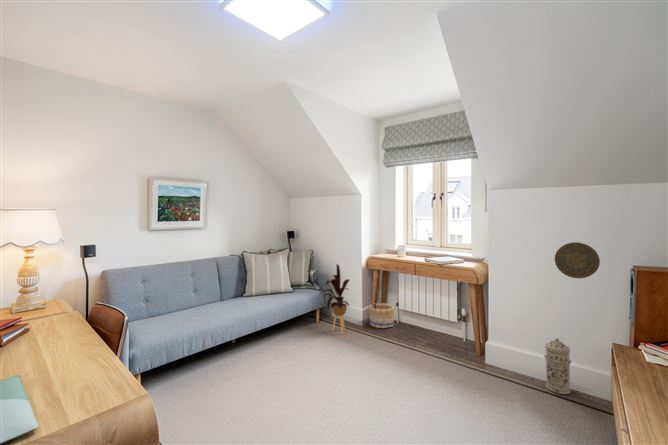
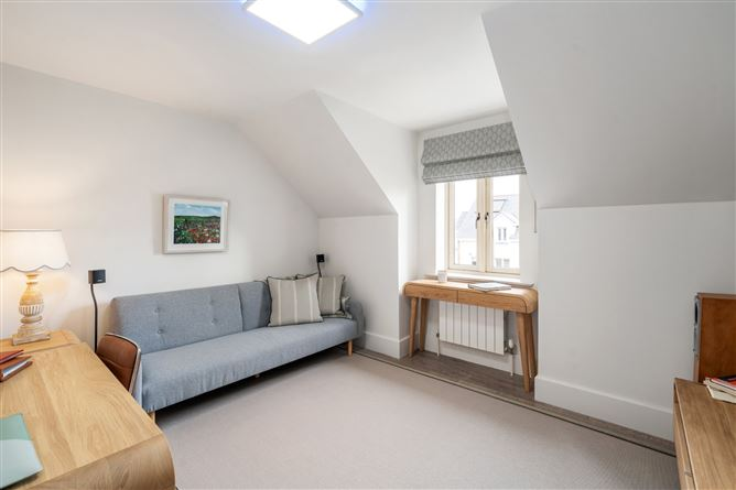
- house plant [316,263,351,335]
- decorative plate [554,241,601,279]
- basket [368,302,395,329]
- water filter [543,337,572,395]
